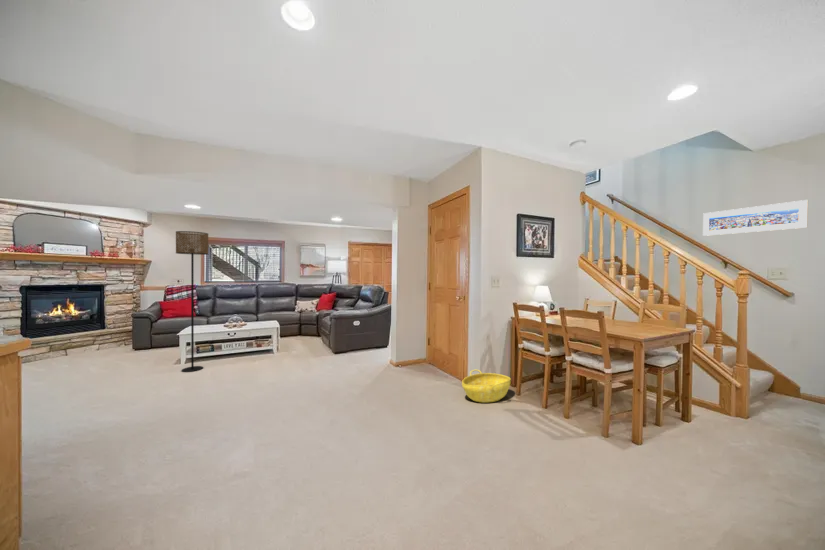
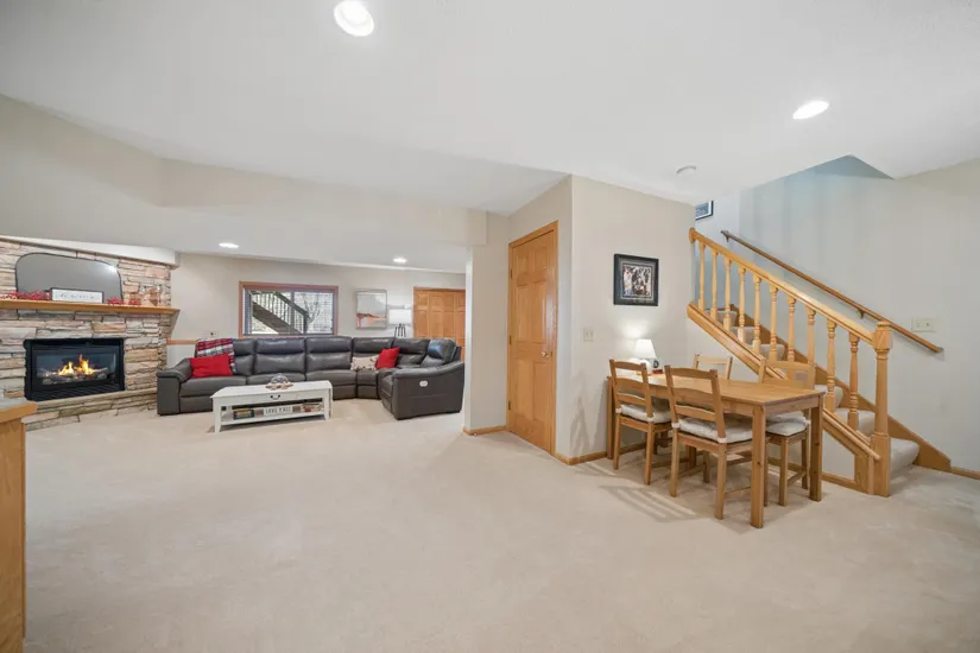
- floor lamp [175,230,209,373]
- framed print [702,199,809,237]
- basket [461,369,511,404]
